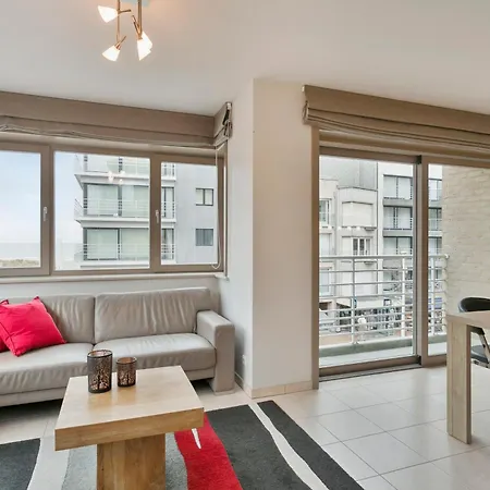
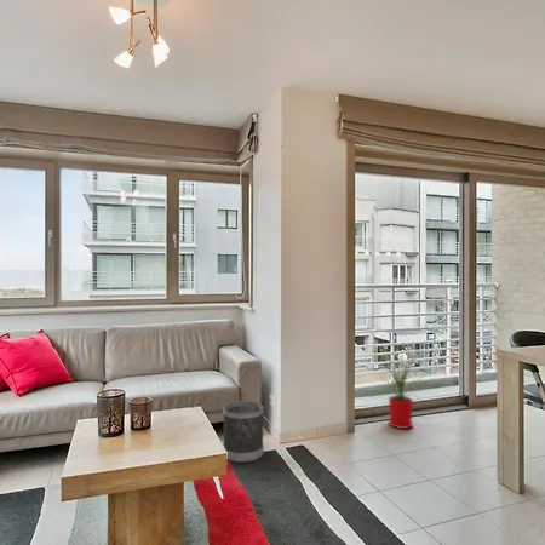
+ house plant [369,339,437,430]
+ wastebasket [222,400,265,464]
